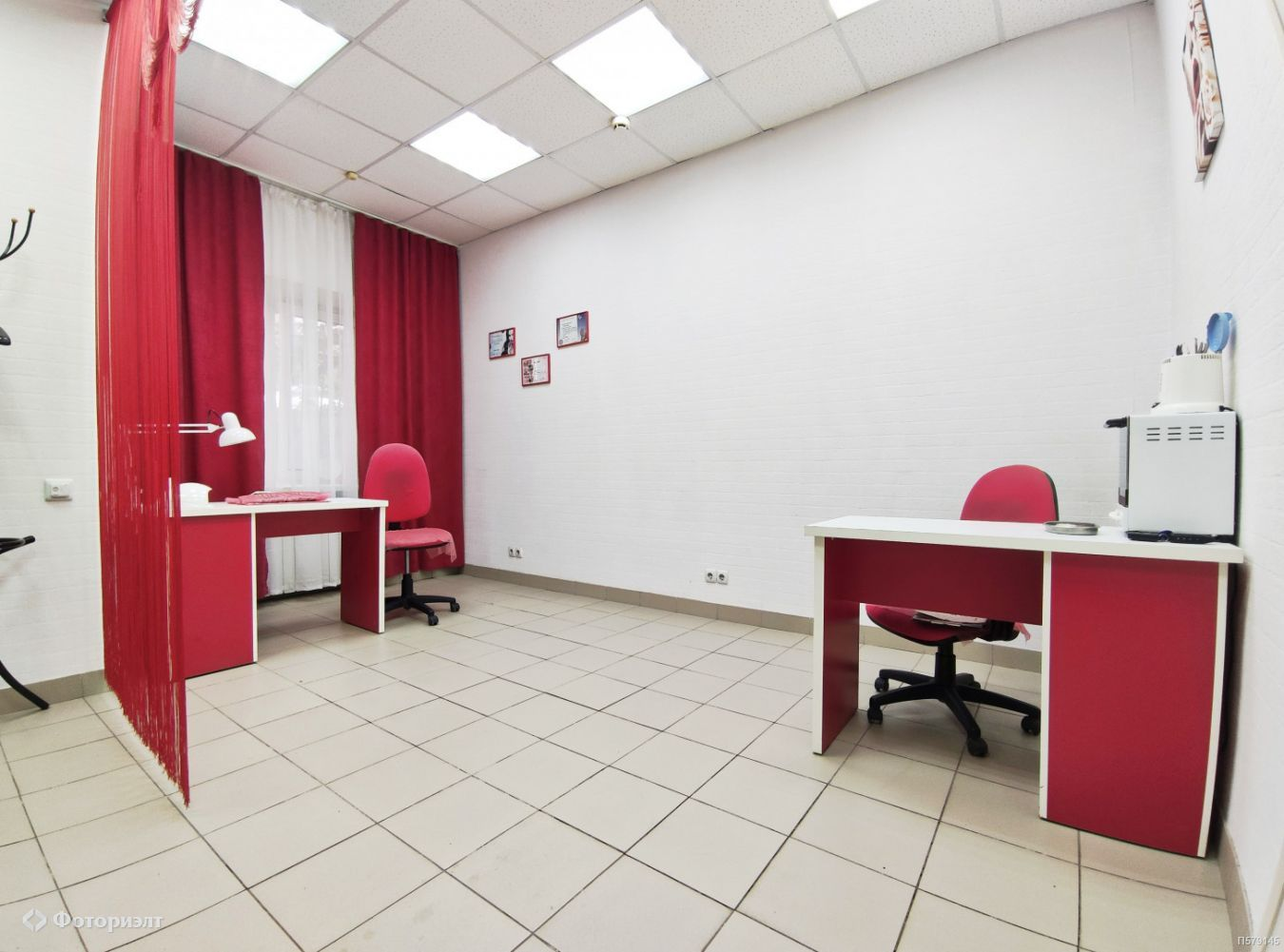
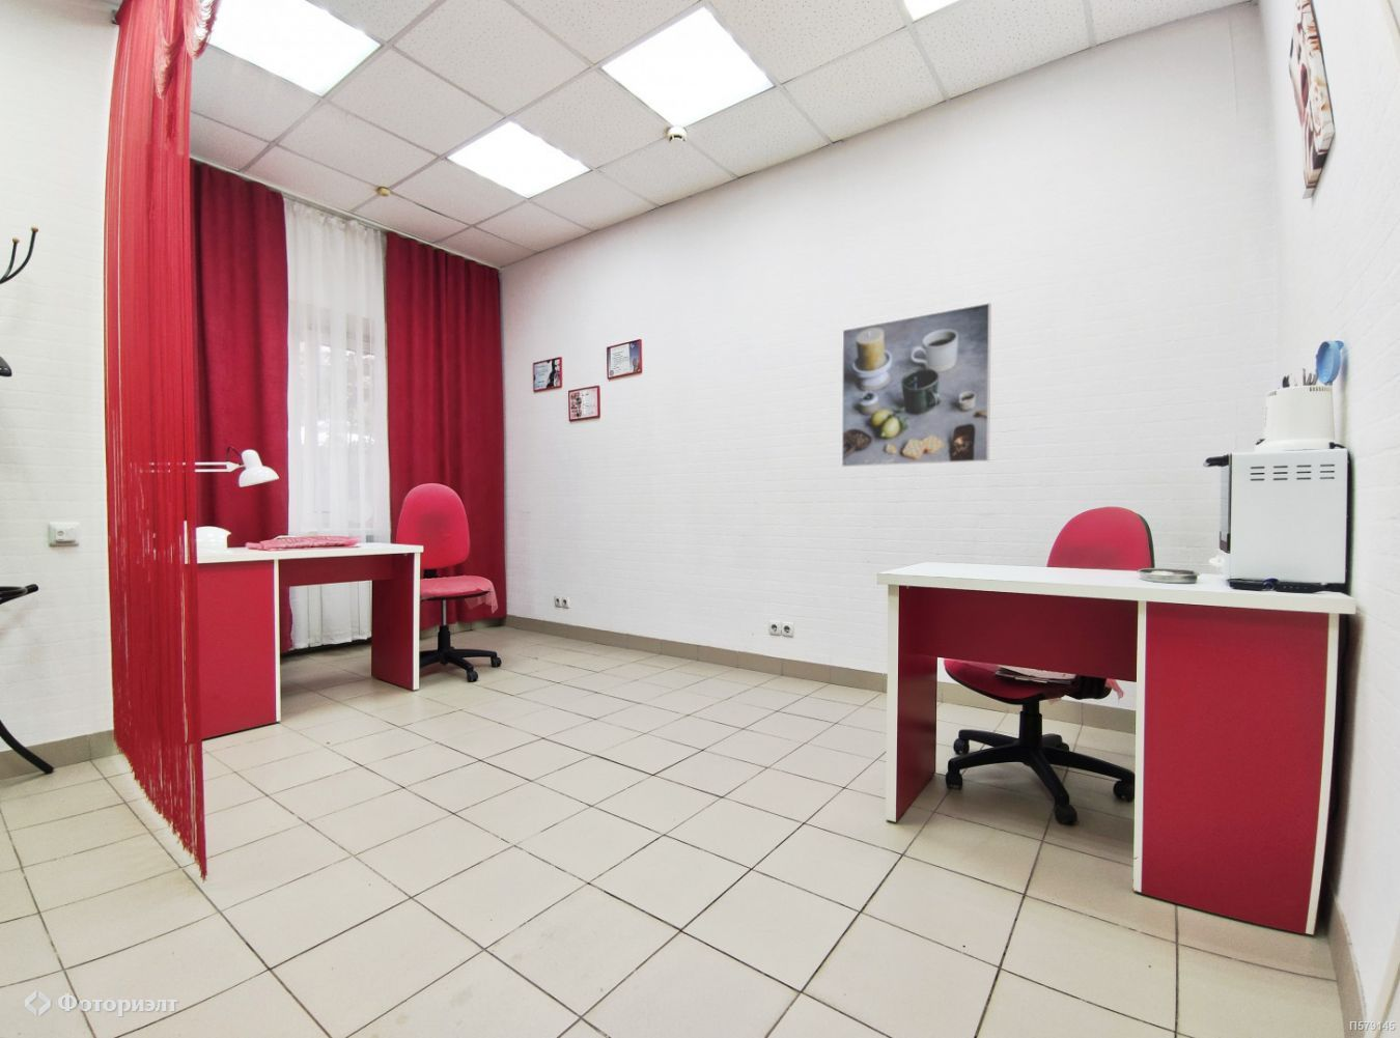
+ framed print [841,302,992,468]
